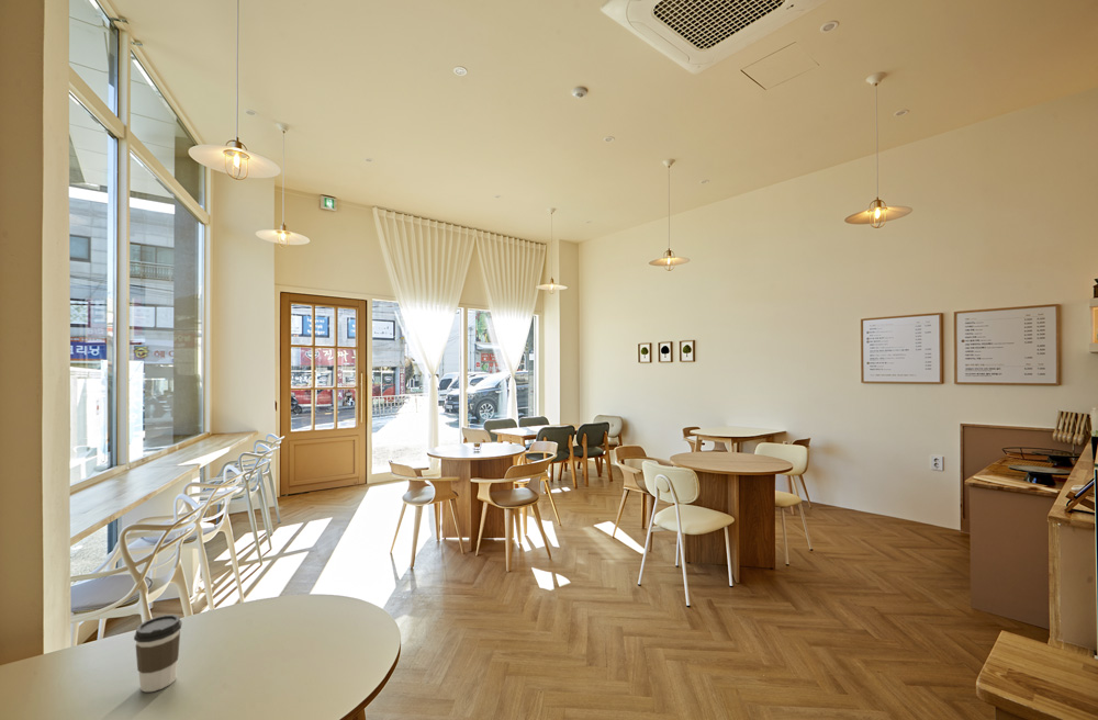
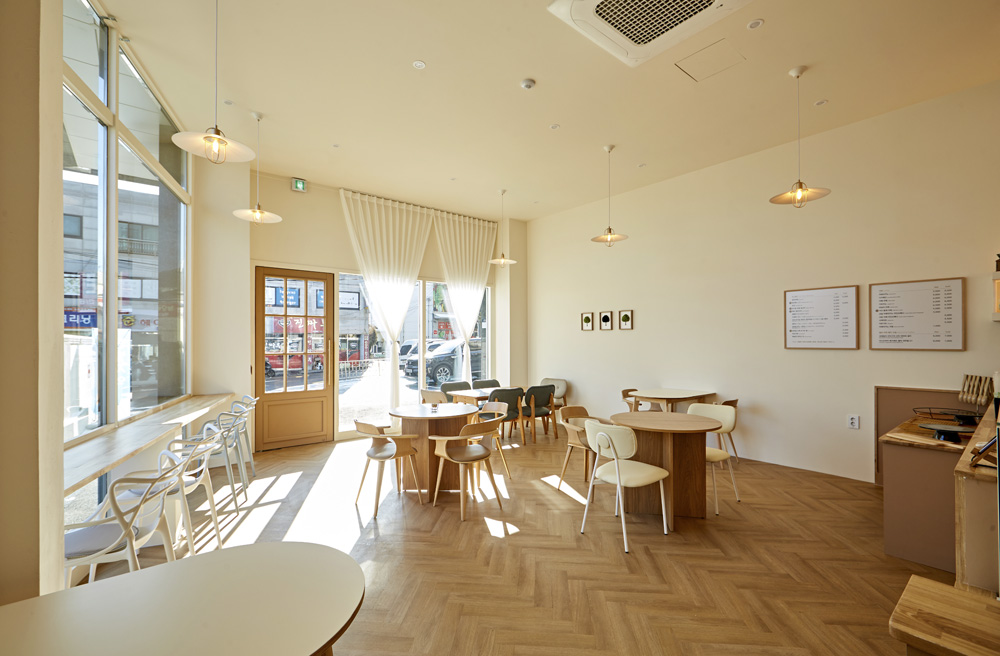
- coffee cup [133,614,183,693]
